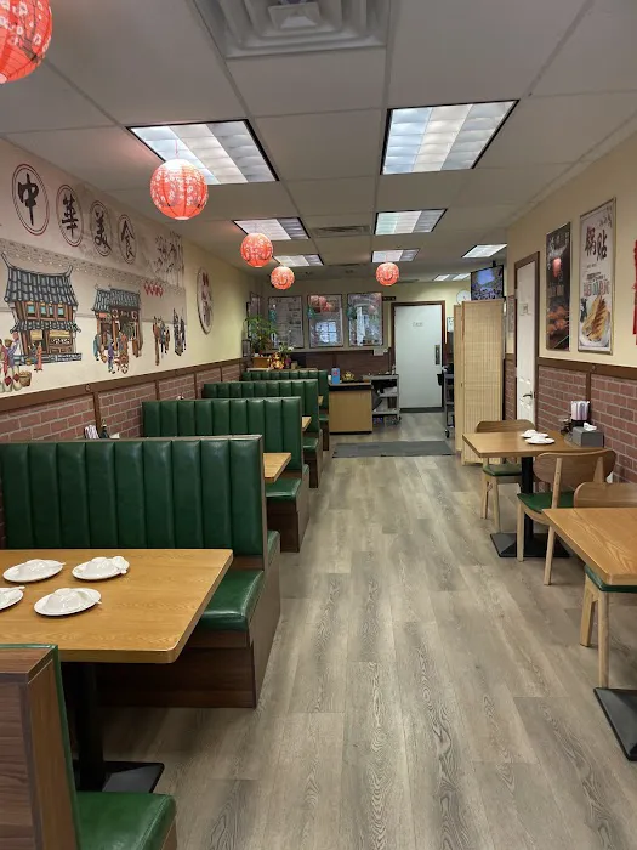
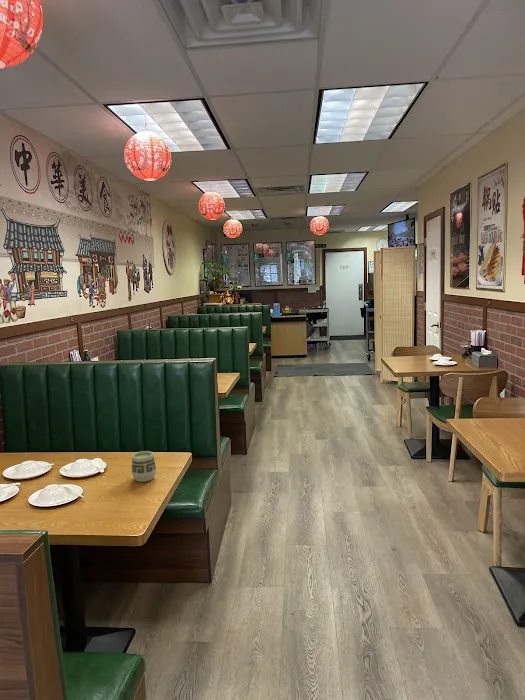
+ cup [131,450,157,483]
